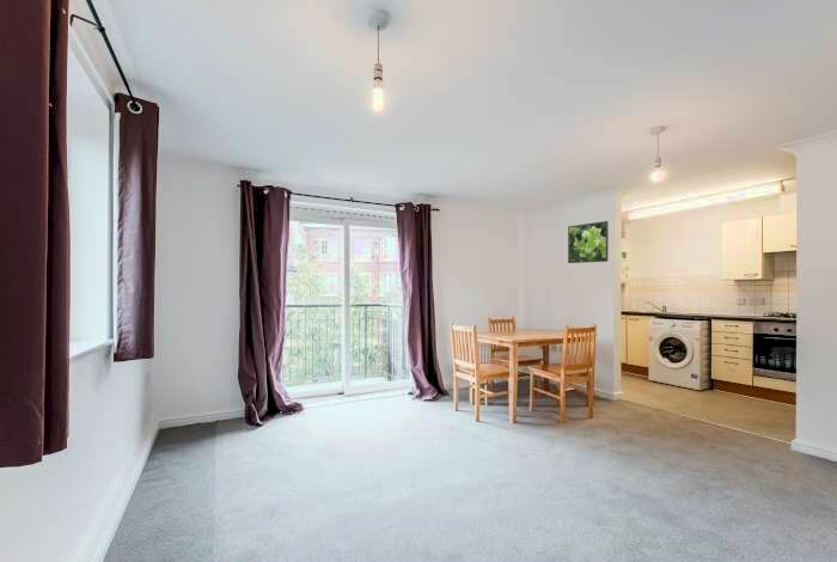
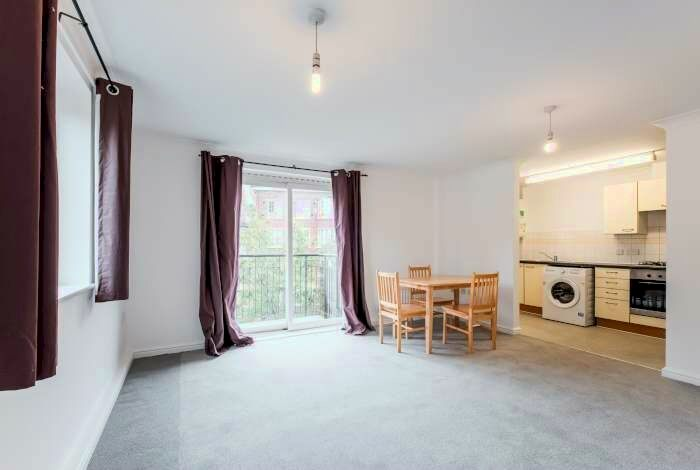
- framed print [567,220,610,264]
